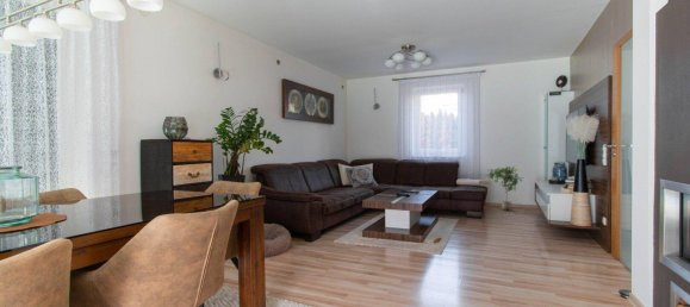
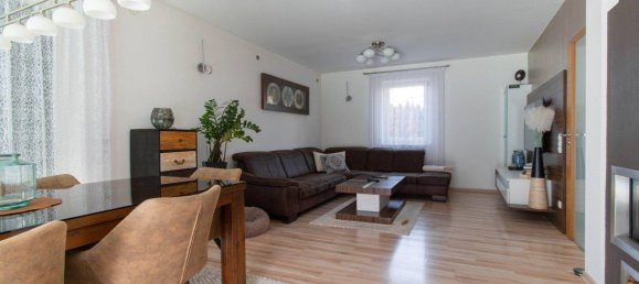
- potted plant [485,165,526,212]
